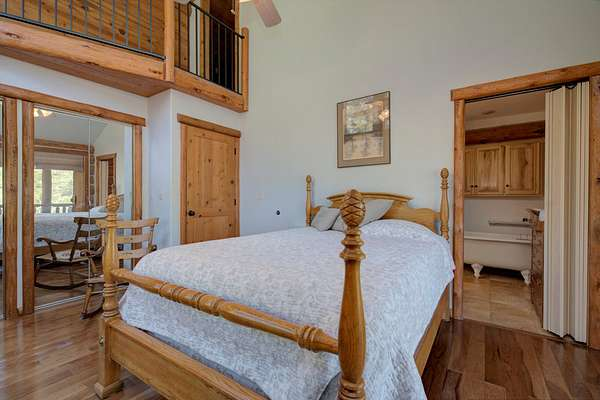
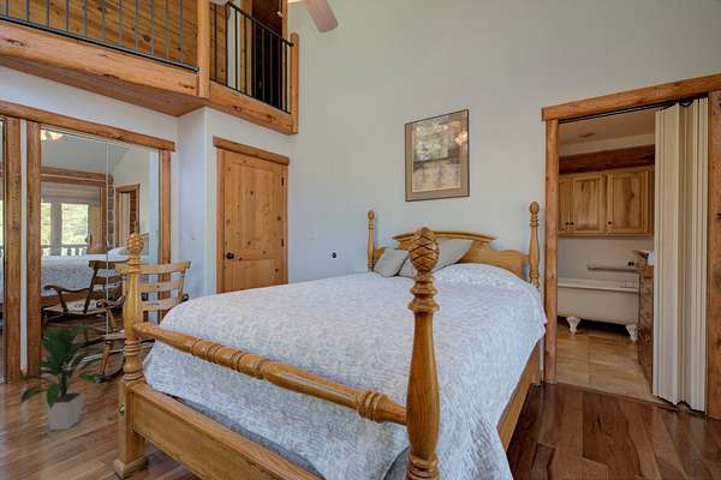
+ indoor plant [13,323,113,431]
